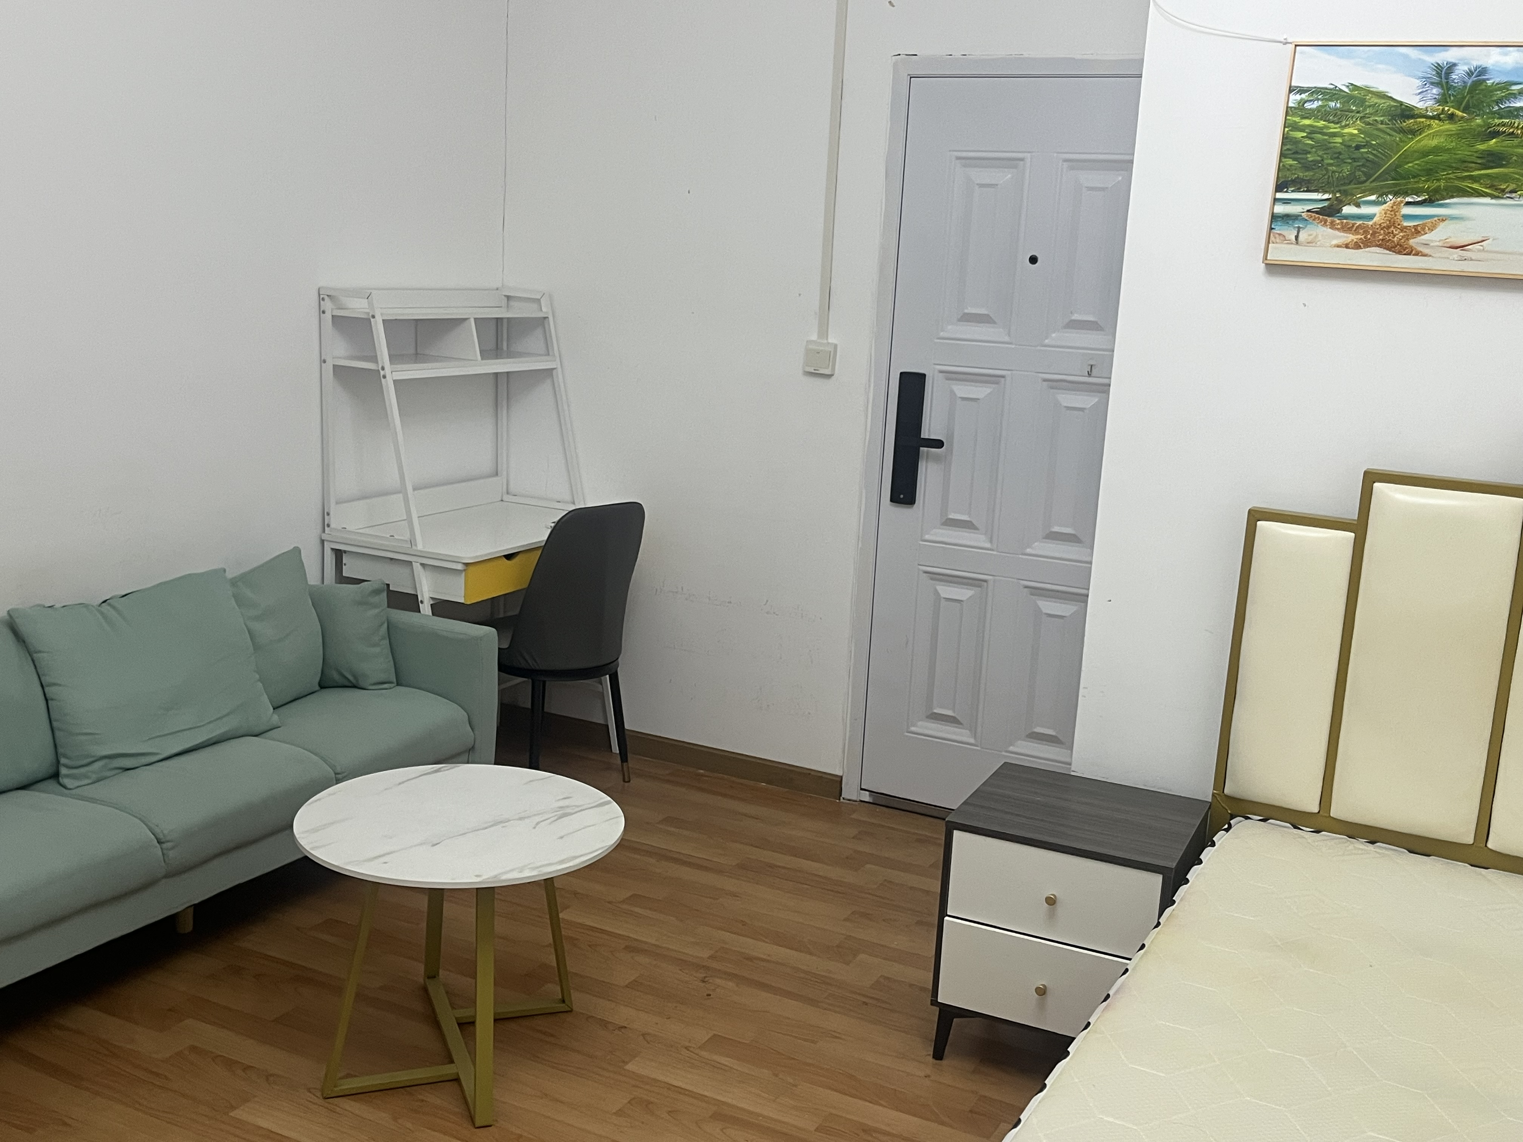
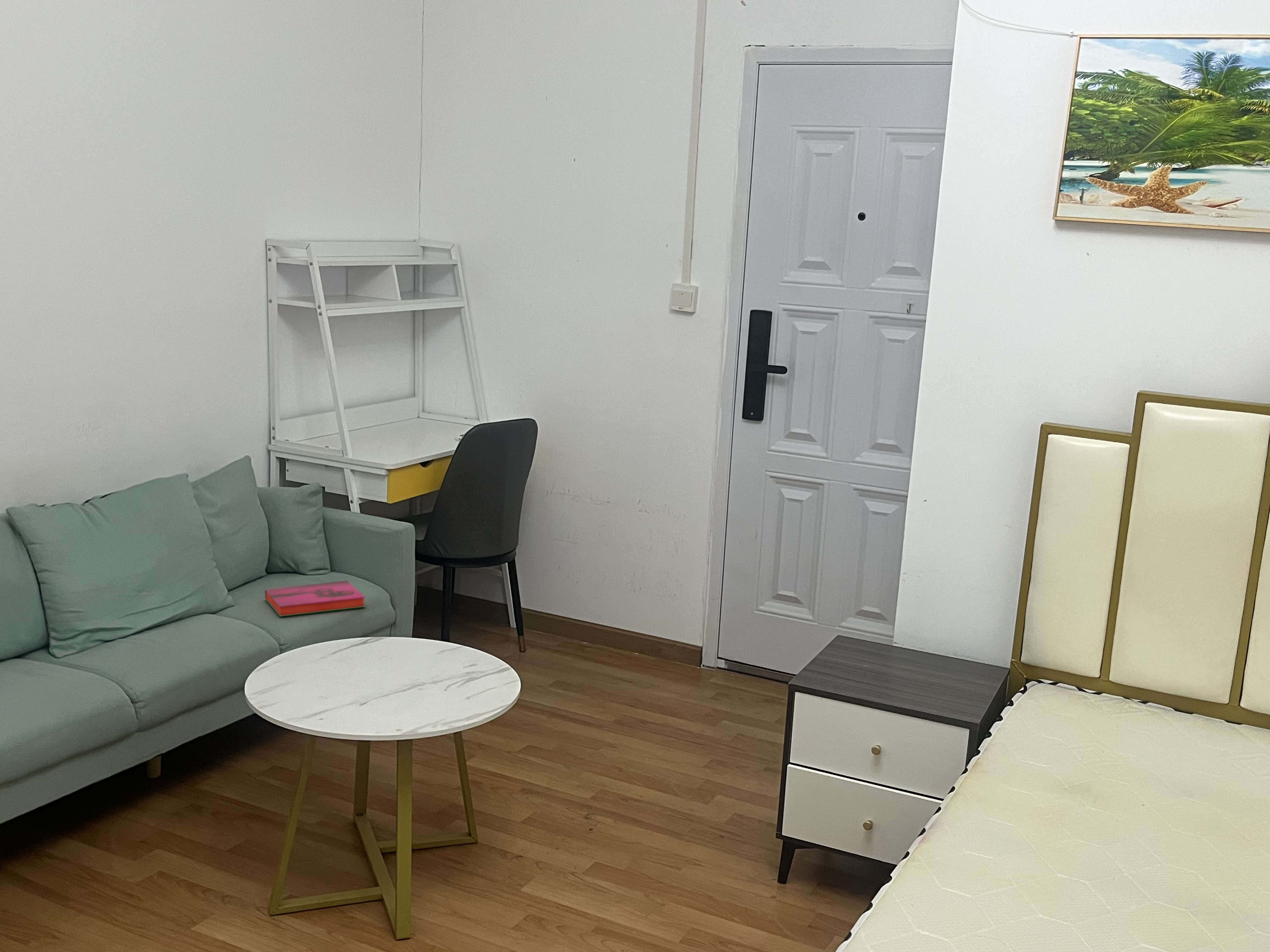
+ hardback book [265,580,365,617]
